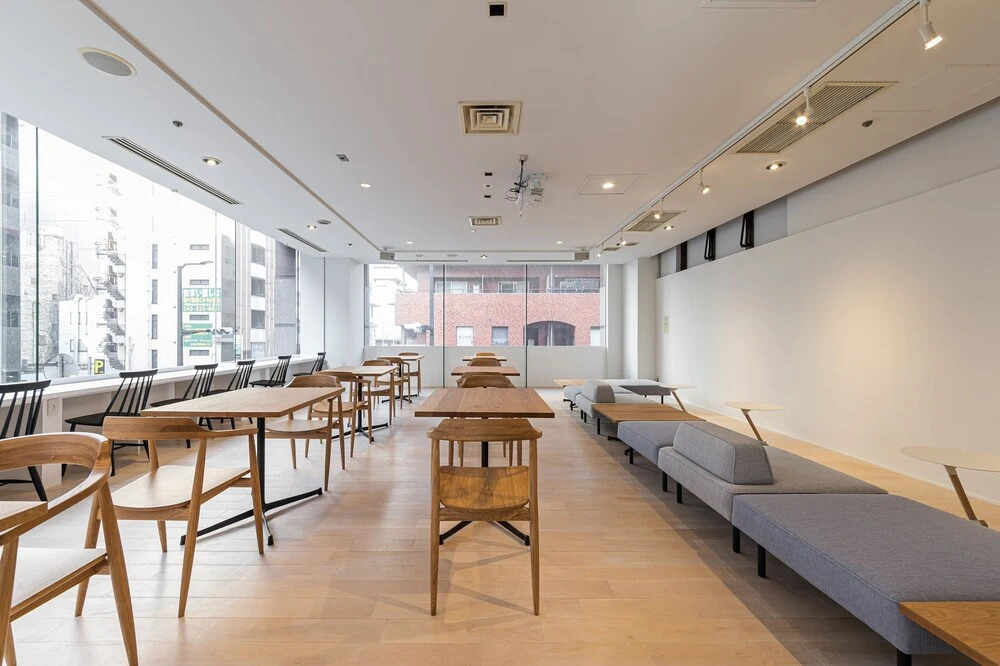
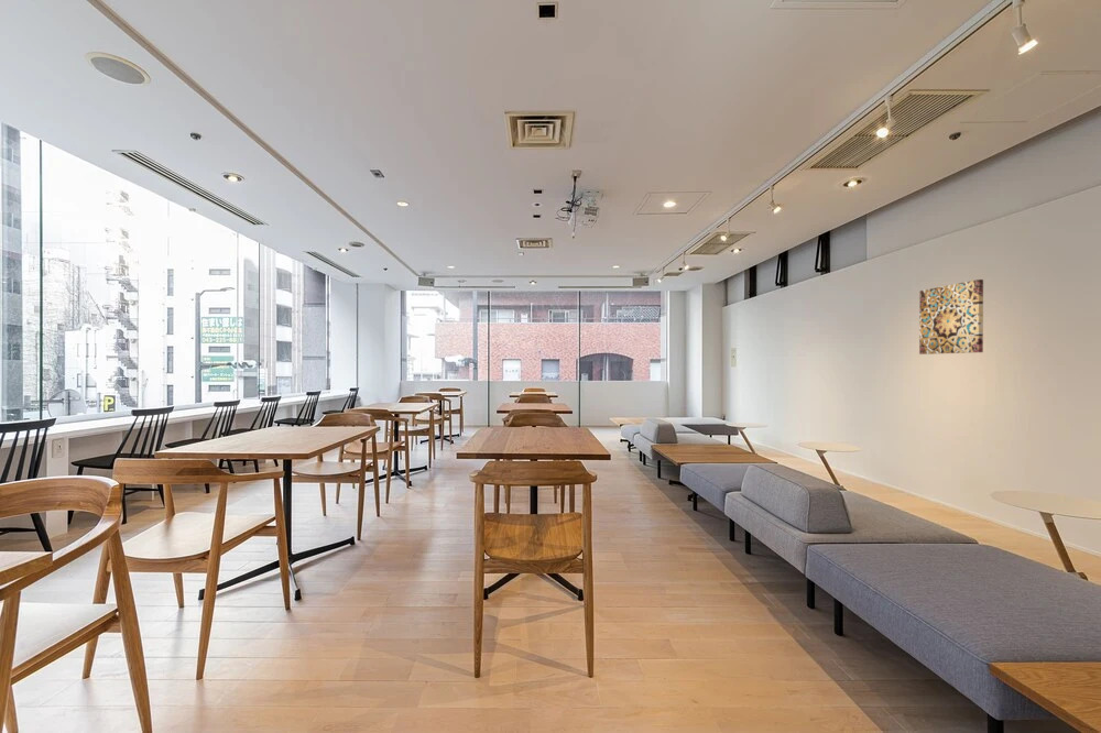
+ wall art [918,278,984,355]
